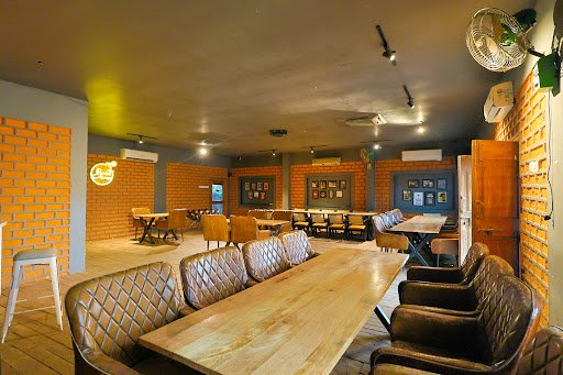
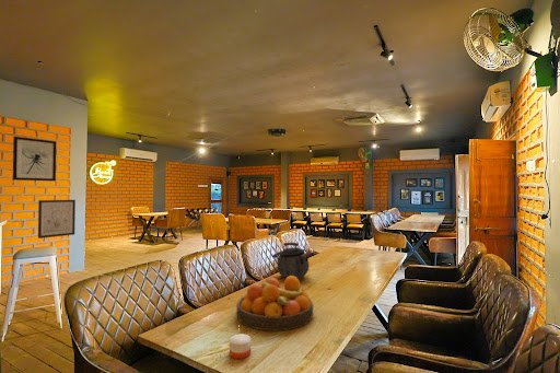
+ wall art [12,136,57,183]
+ wall art [37,199,77,240]
+ kettle [271,242,313,279]
+ candle [229,333,252,360]
+ fruit bowl [235,276,314,331]
